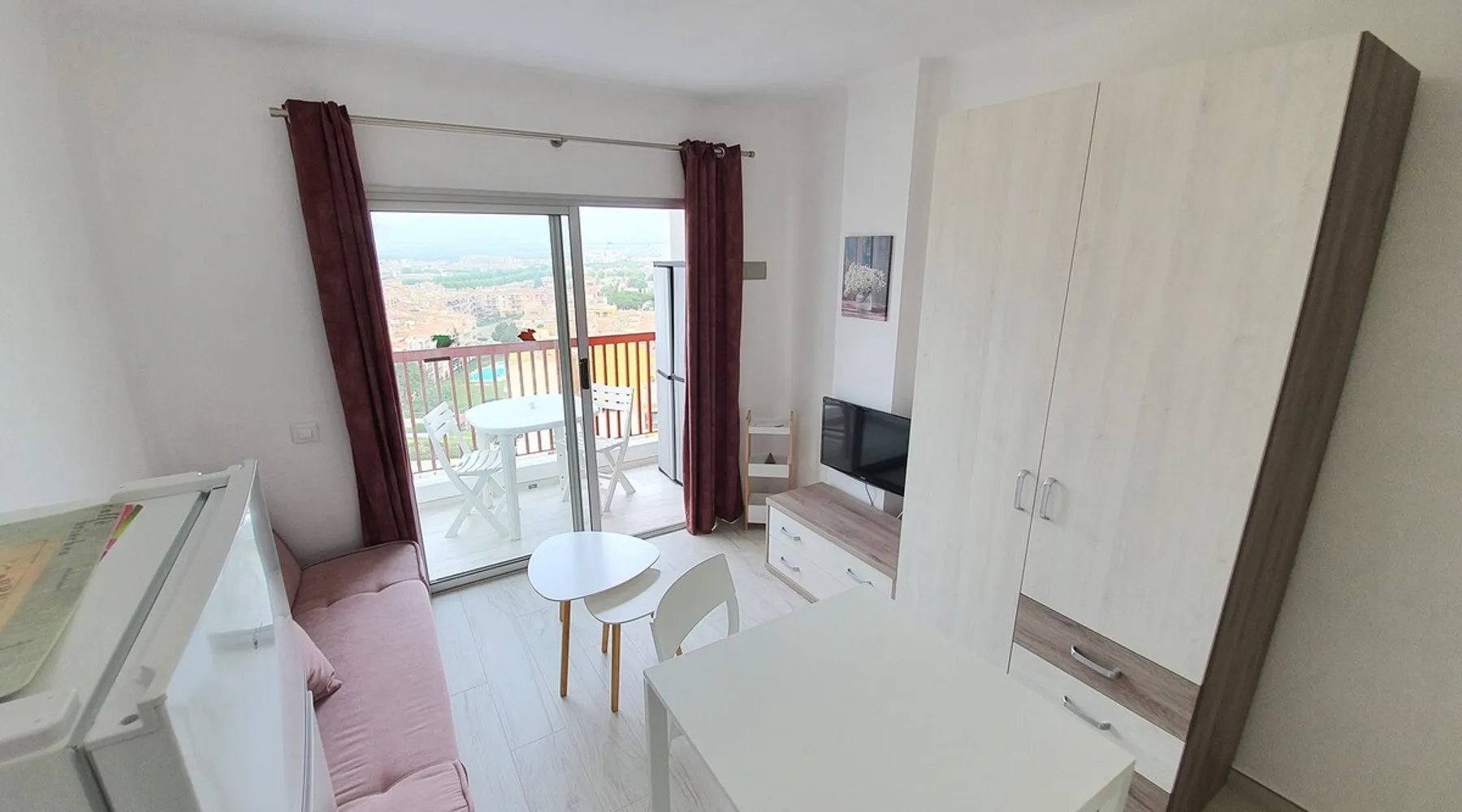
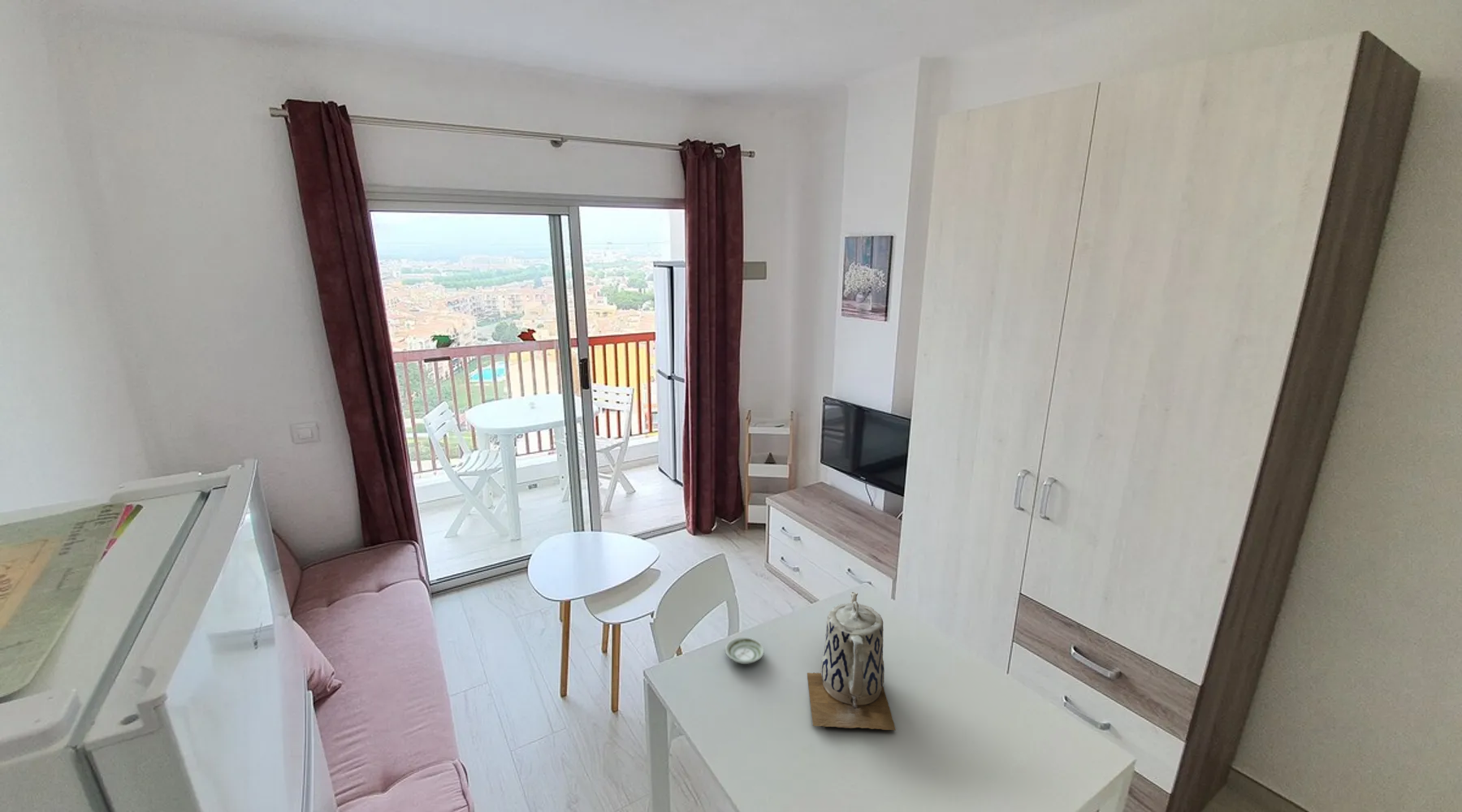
+ teapot [807,591,897,731]
+ saucer [725,637,765,665]
